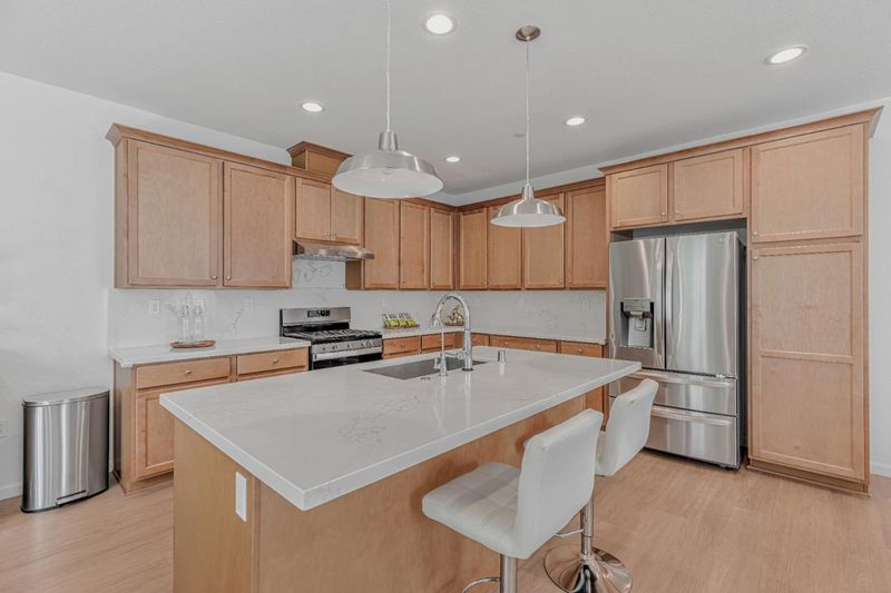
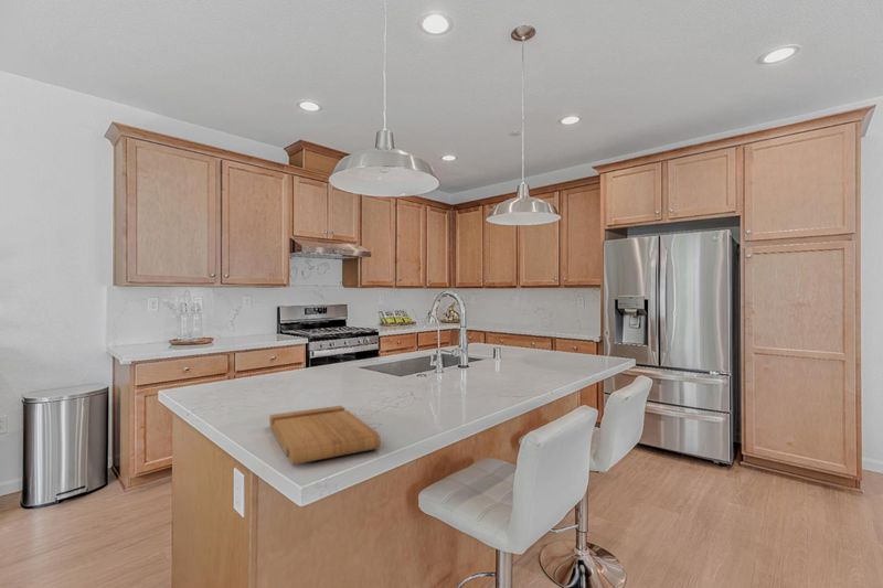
+ cutting board [268,405,382,466]
